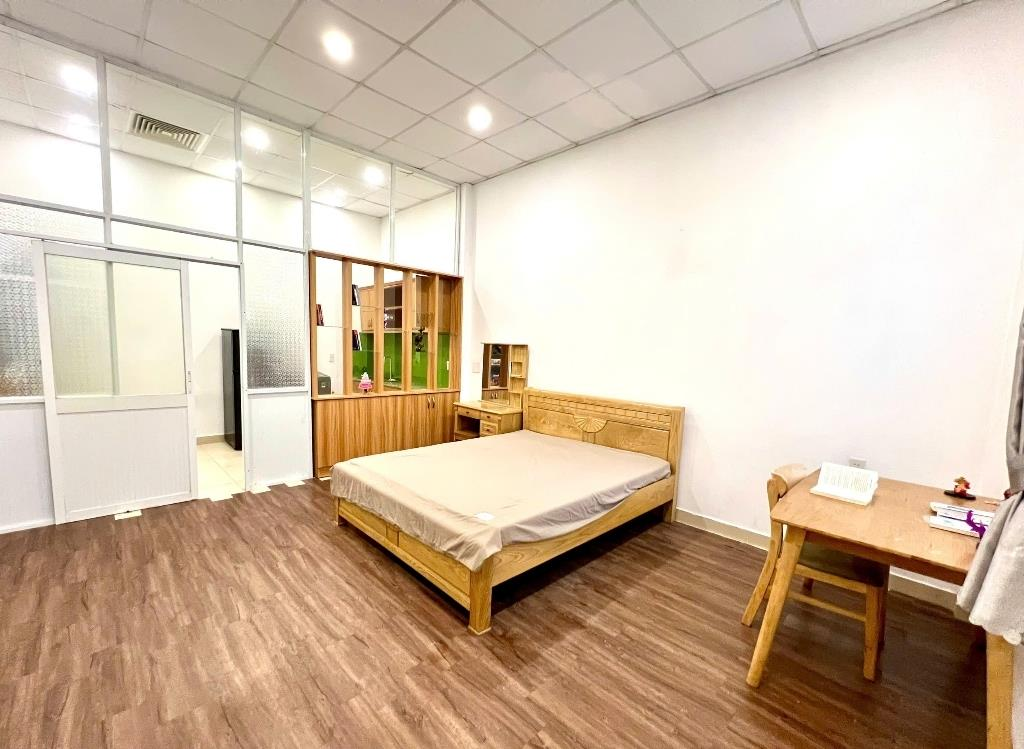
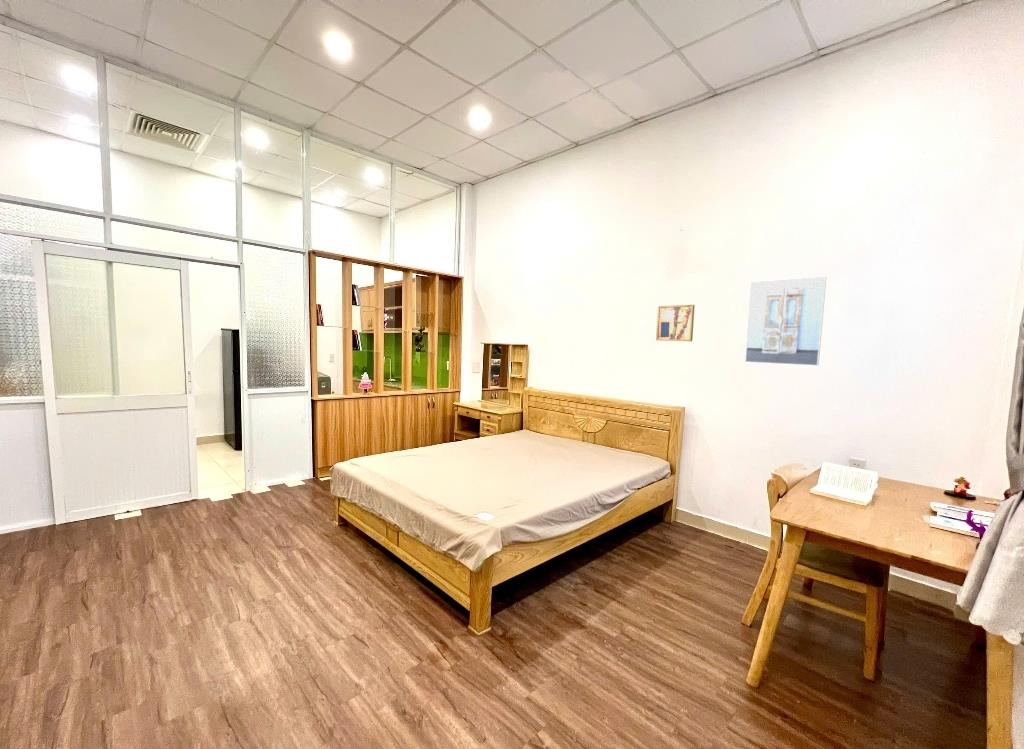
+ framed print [744,276,827,367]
+ wall art [655,304,696,342]
